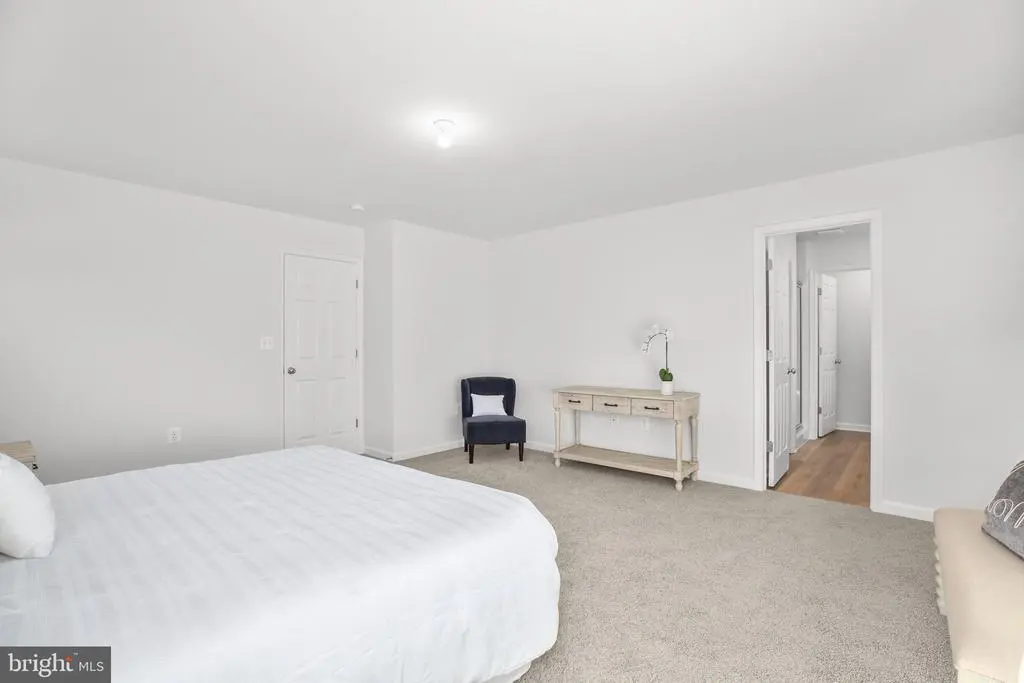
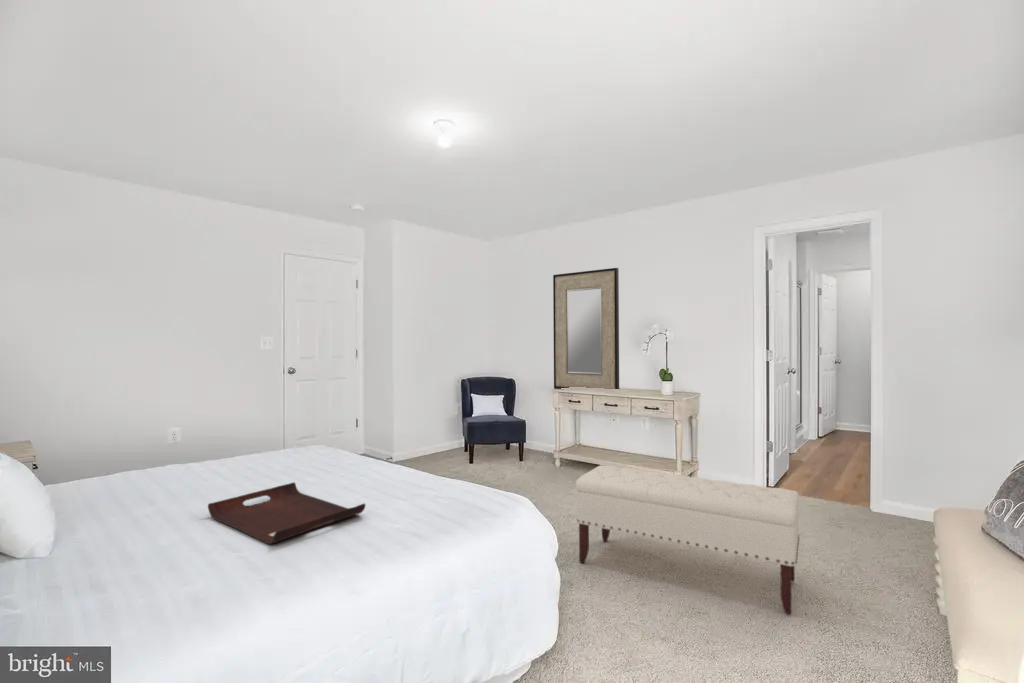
+ home mirror [552,267,620,390]
+ serving tray [207,481,367,545]
+ bench [575,464,801,615]
